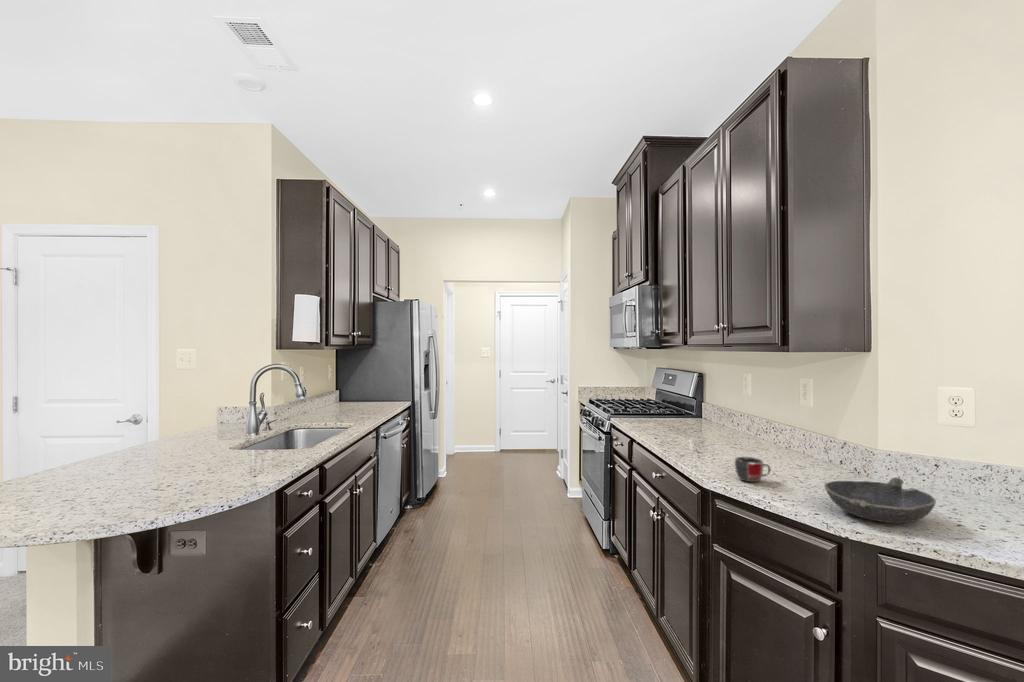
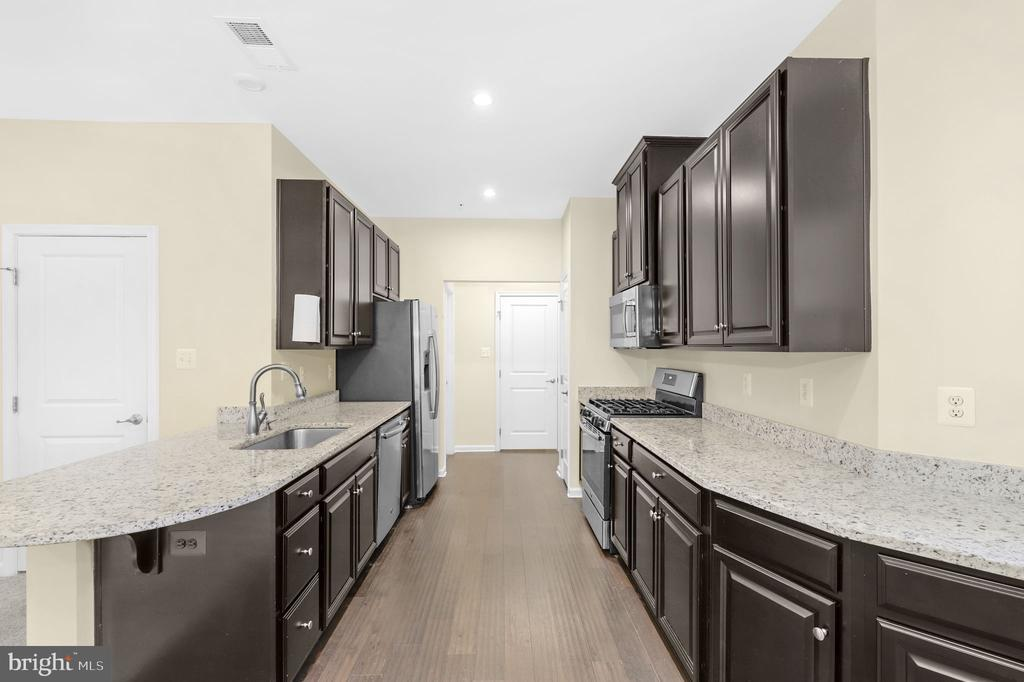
- bowl [823,476,937,524]
- mug [734,456,772,483]
